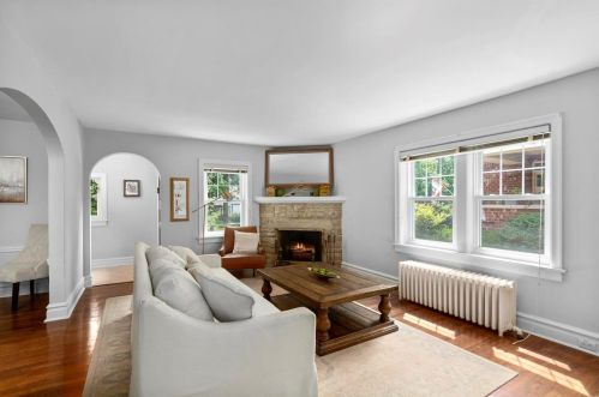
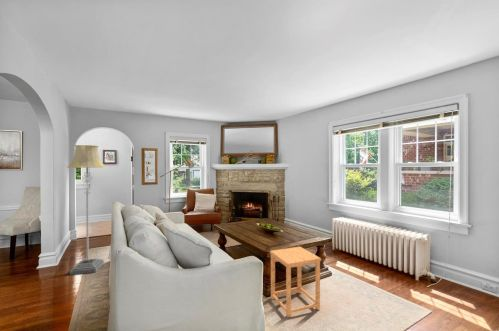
+ floor lamp [66,144,106,276]
+ side table [269,246,322,318]
